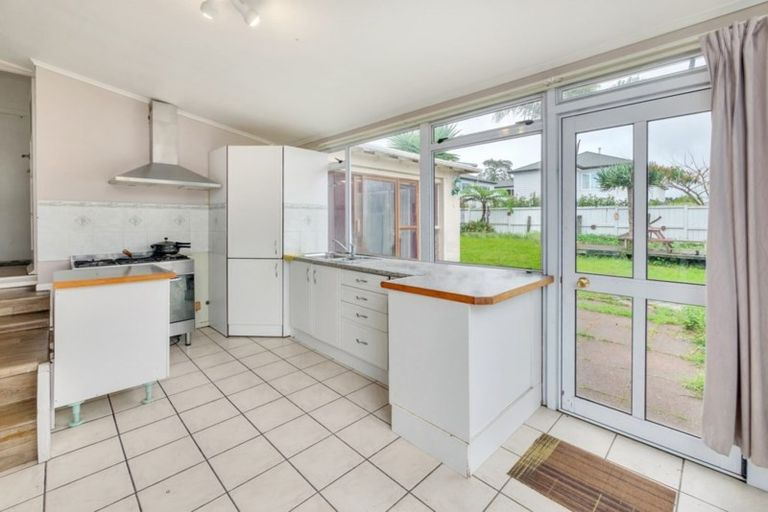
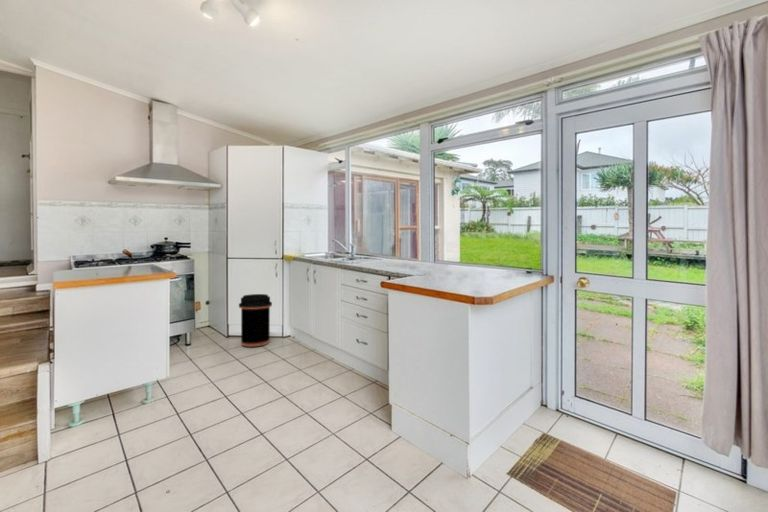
+ trash can [238,293,273,347]
